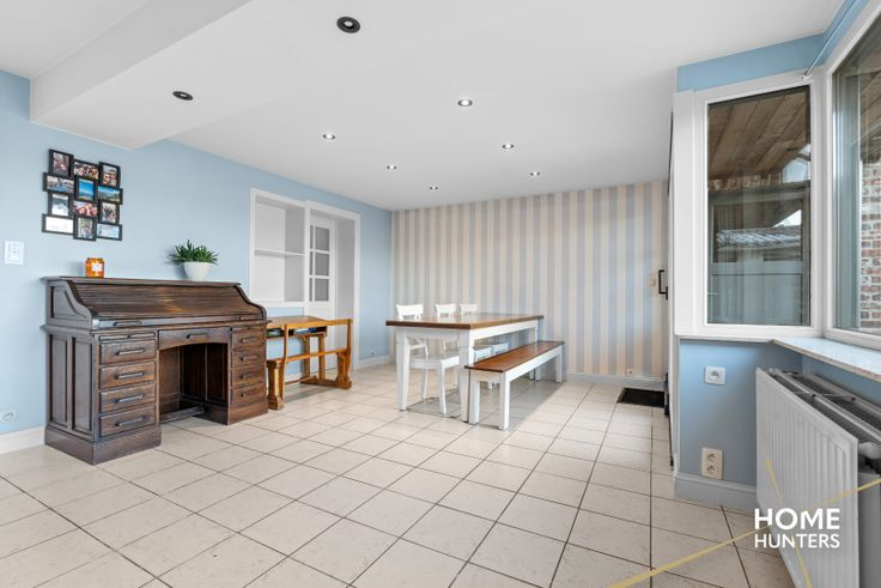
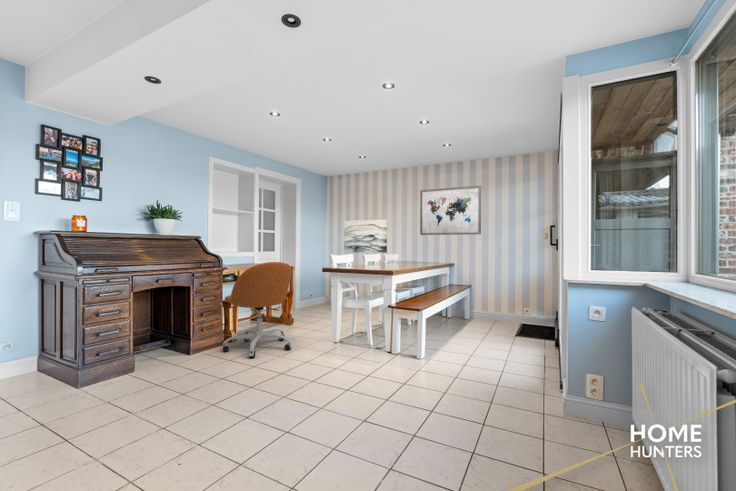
+ wall art [419,185,482,236]
+ office chair [221,261,293,359]
+ wall art [343,218,388,254]
